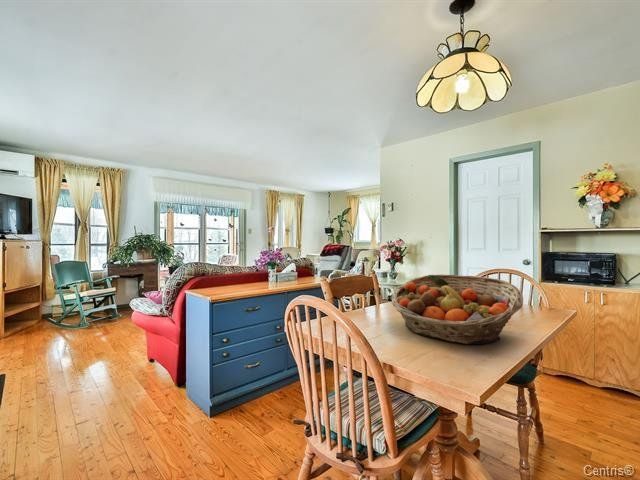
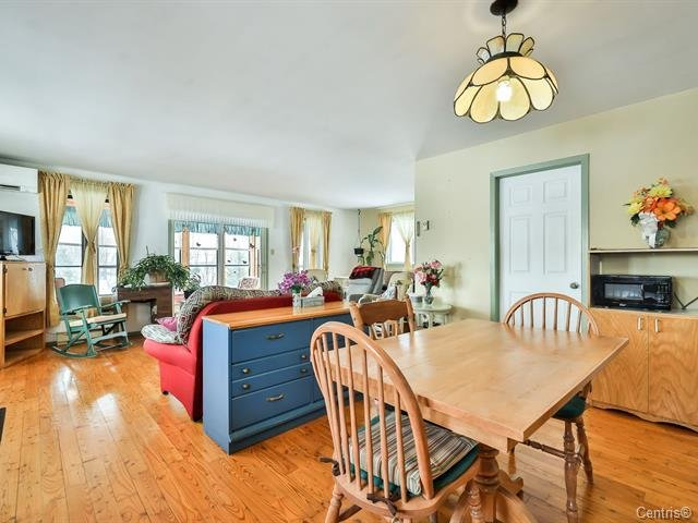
- fruit basket [390,274,524,345]
